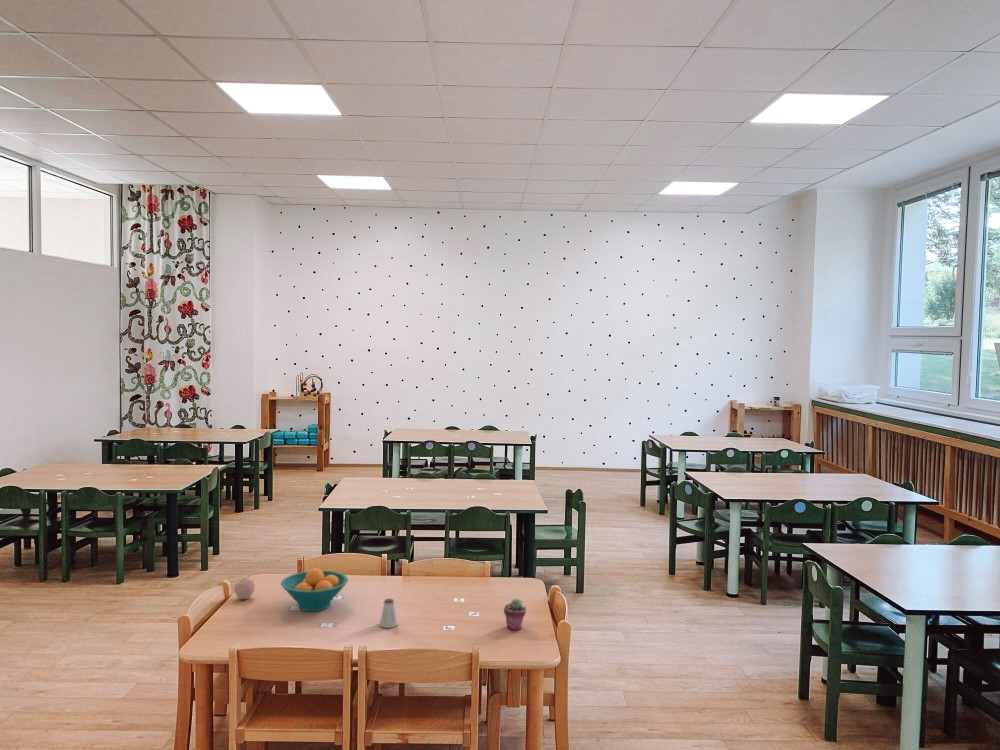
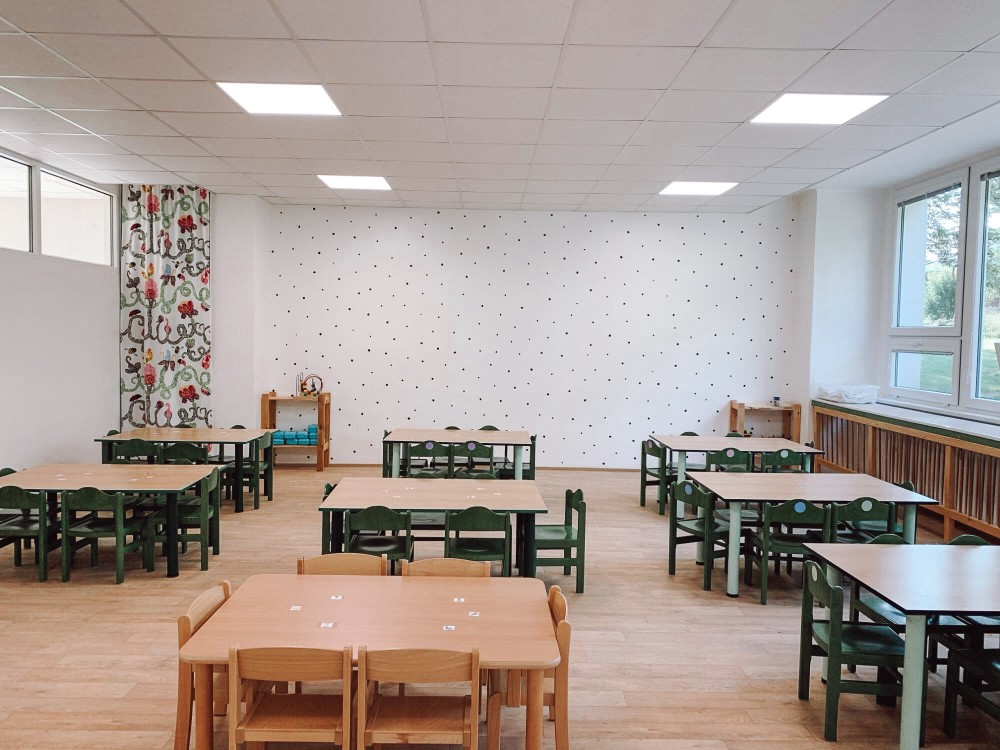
- saltshaker [378,598,399,629]
- fruit bowl [280,567,349,612]
- apple [233,577,256,600]
- potted succulent [503,598,527,632]
